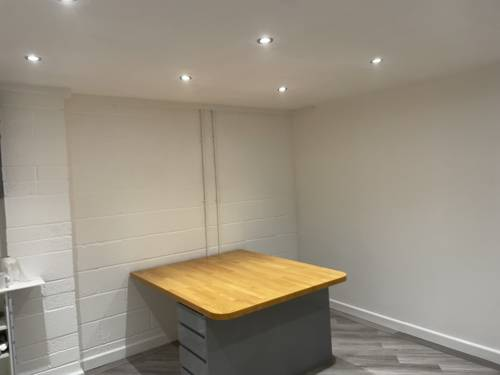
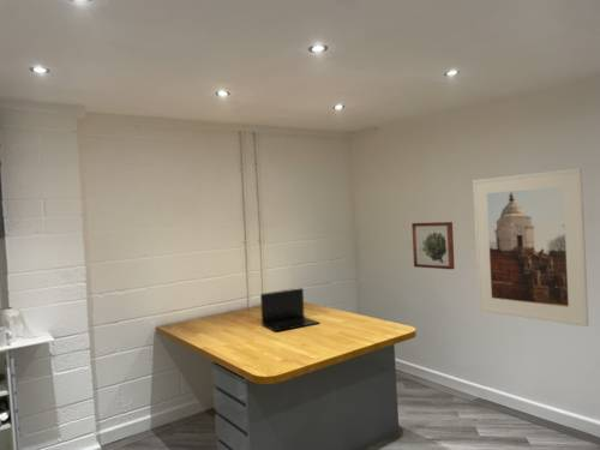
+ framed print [472,167,589,328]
+ wall art [410,221,456,270]
+ laptop [259,287,320,332]
